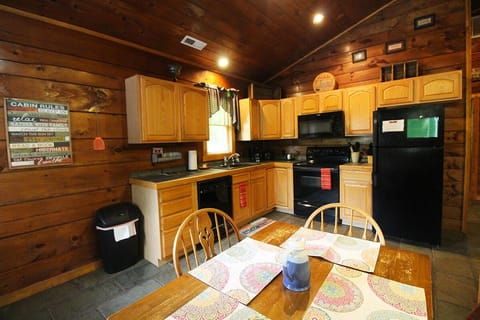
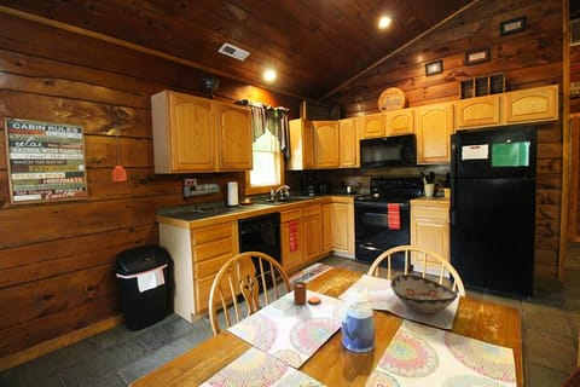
+ decorative bowl [389,273,459,314]
+ candle [292,281,323,306]
